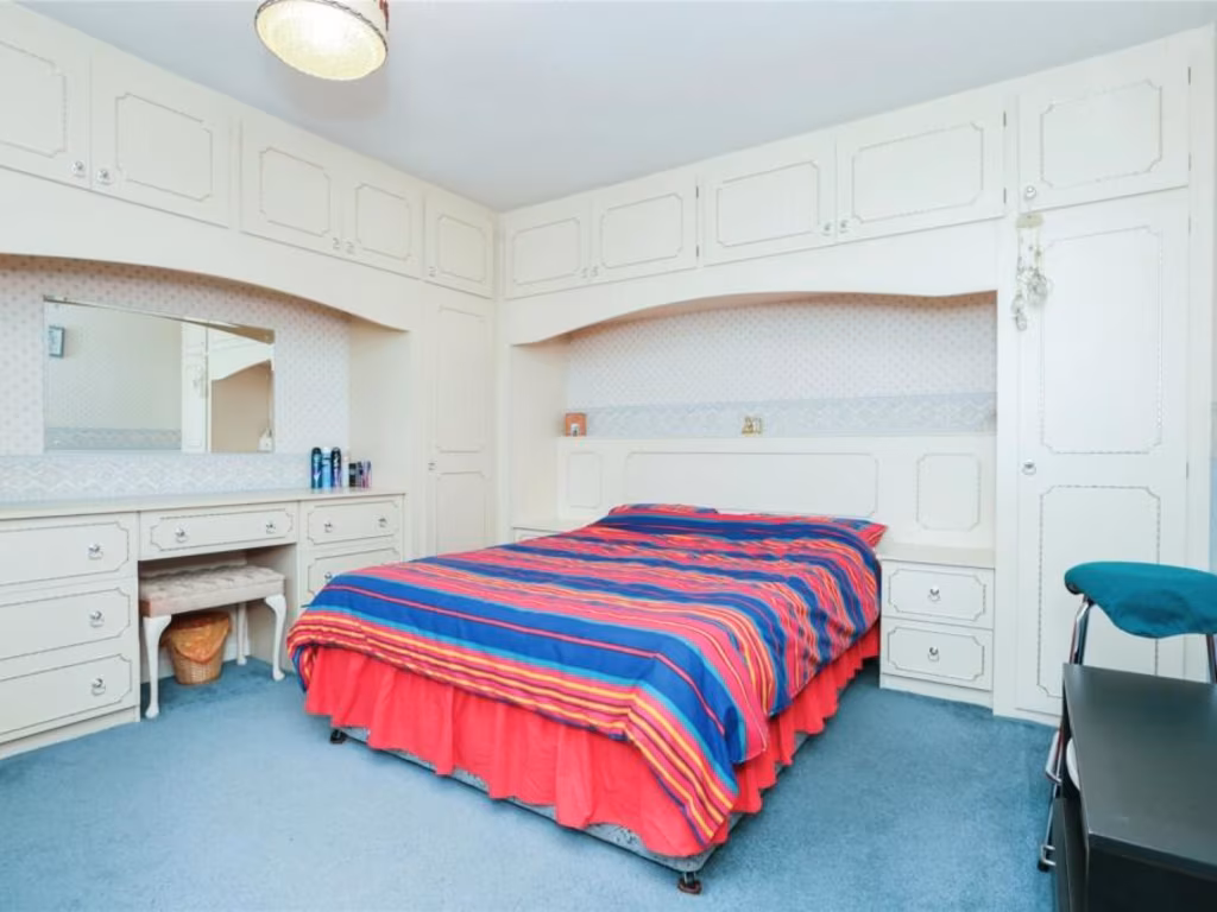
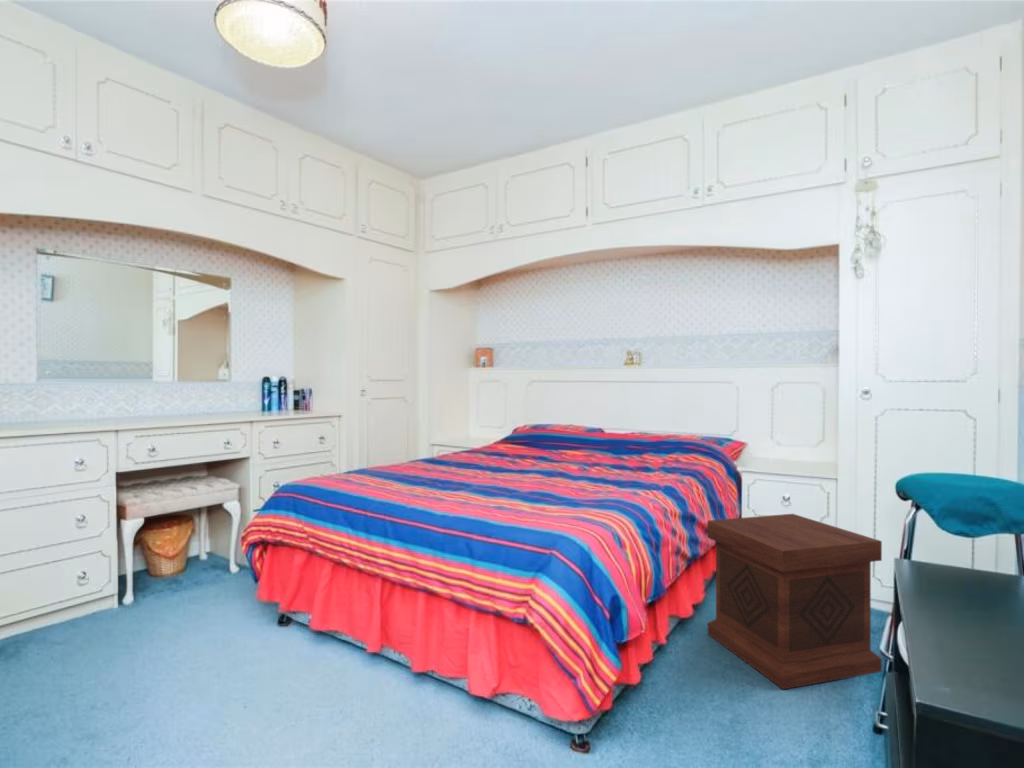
+ side table [706,513,883,690]
